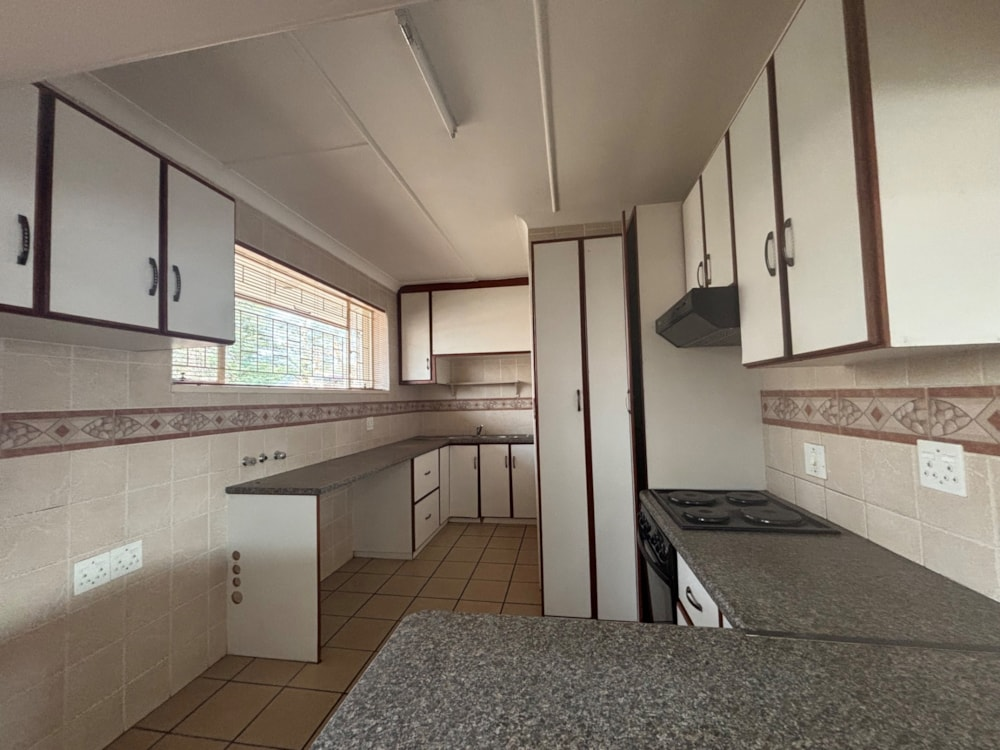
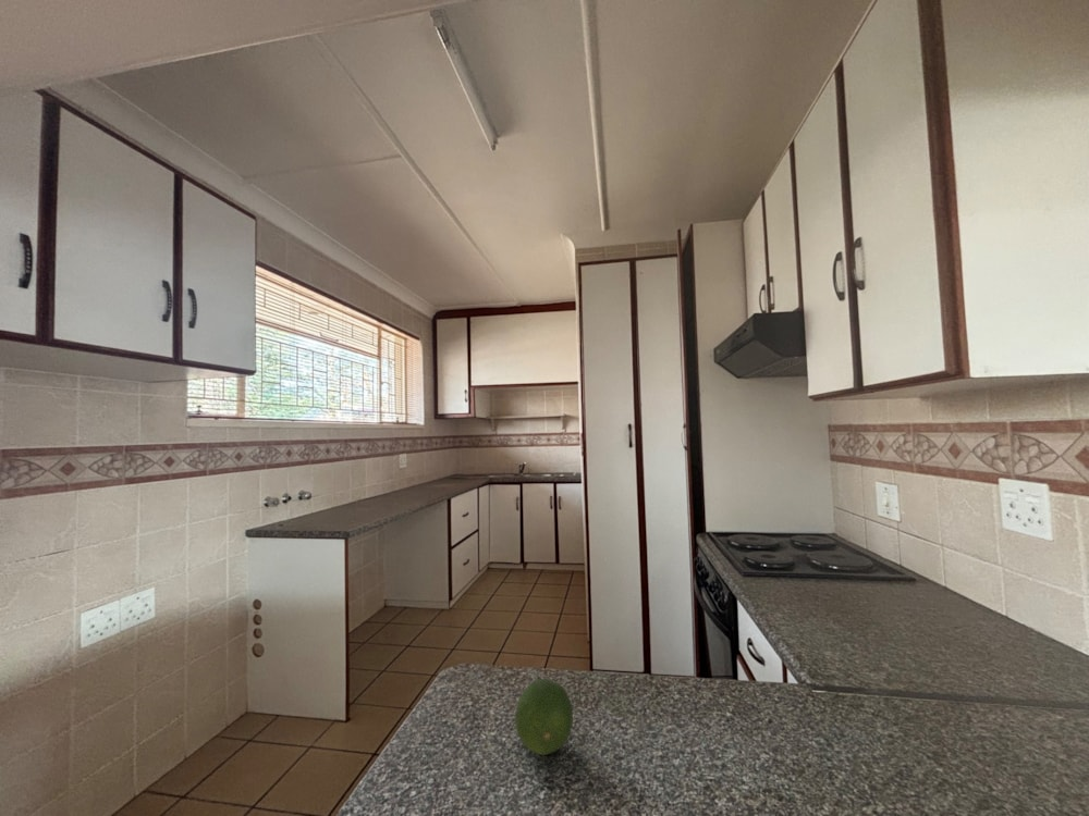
+ fruit [514,678,574,756]
